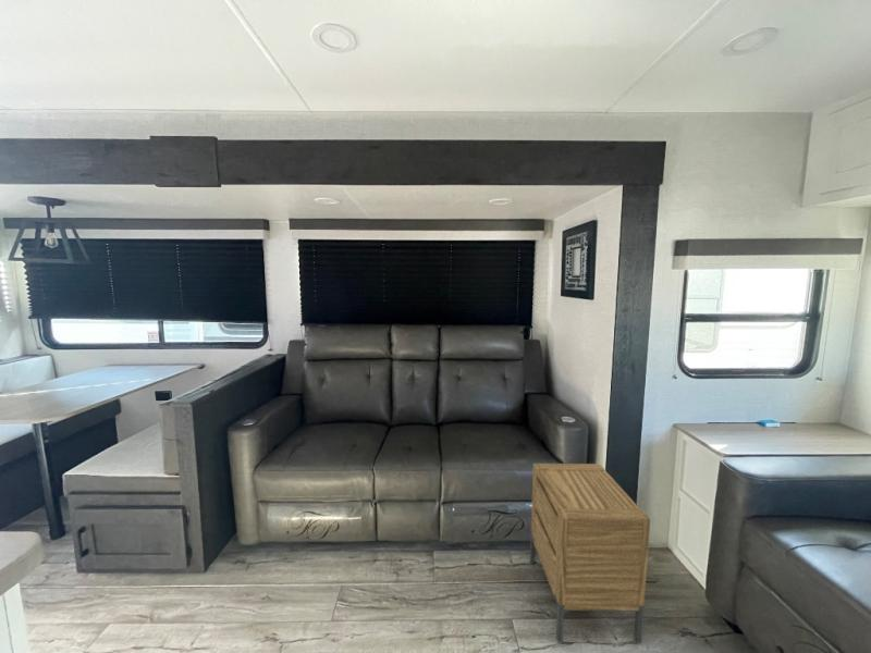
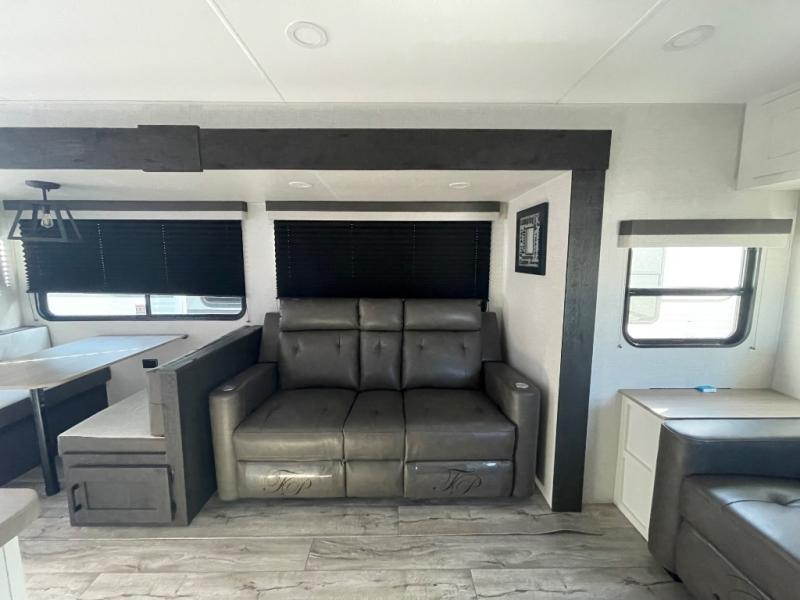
- nightstand [529,463,651,645]
